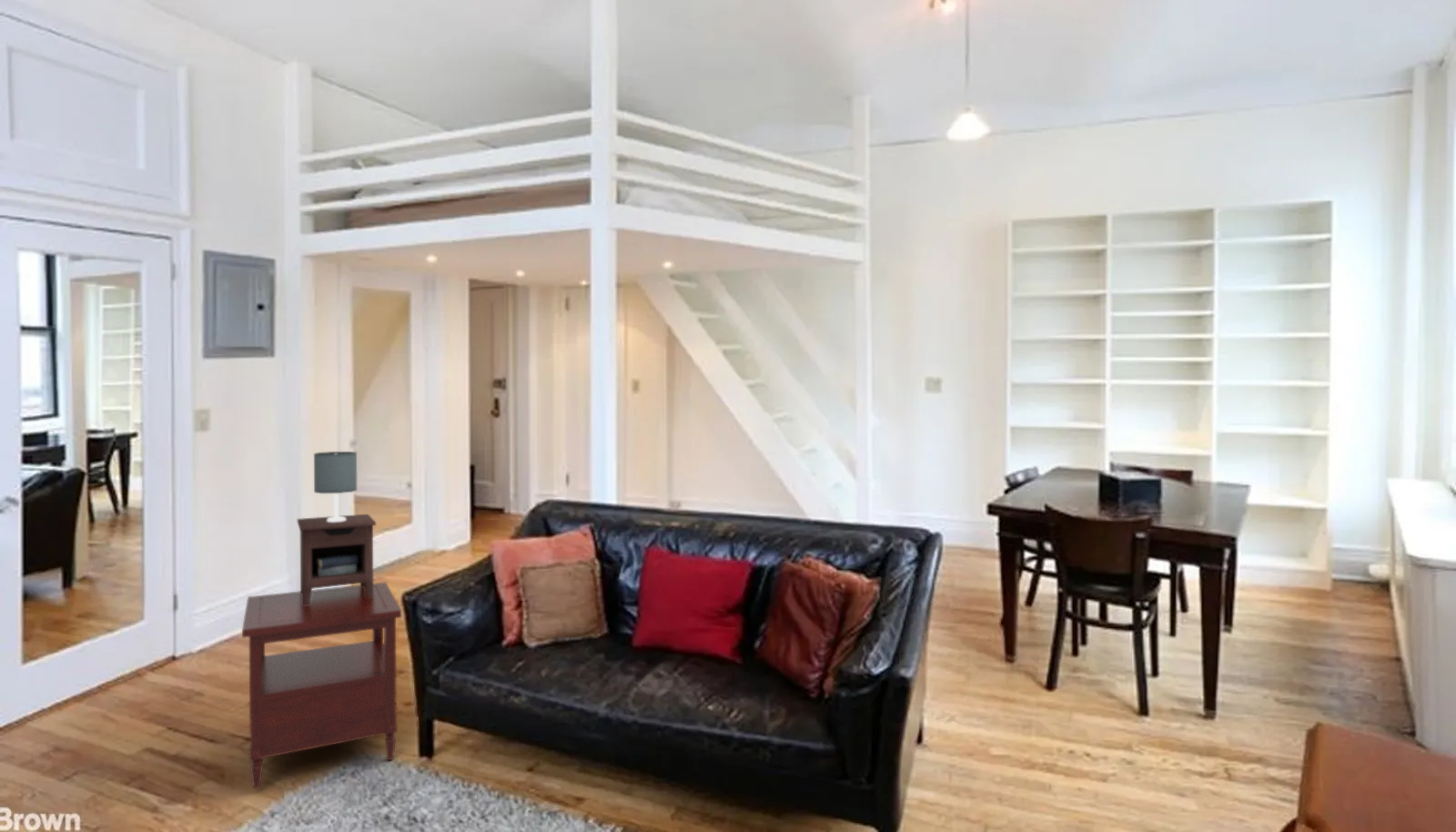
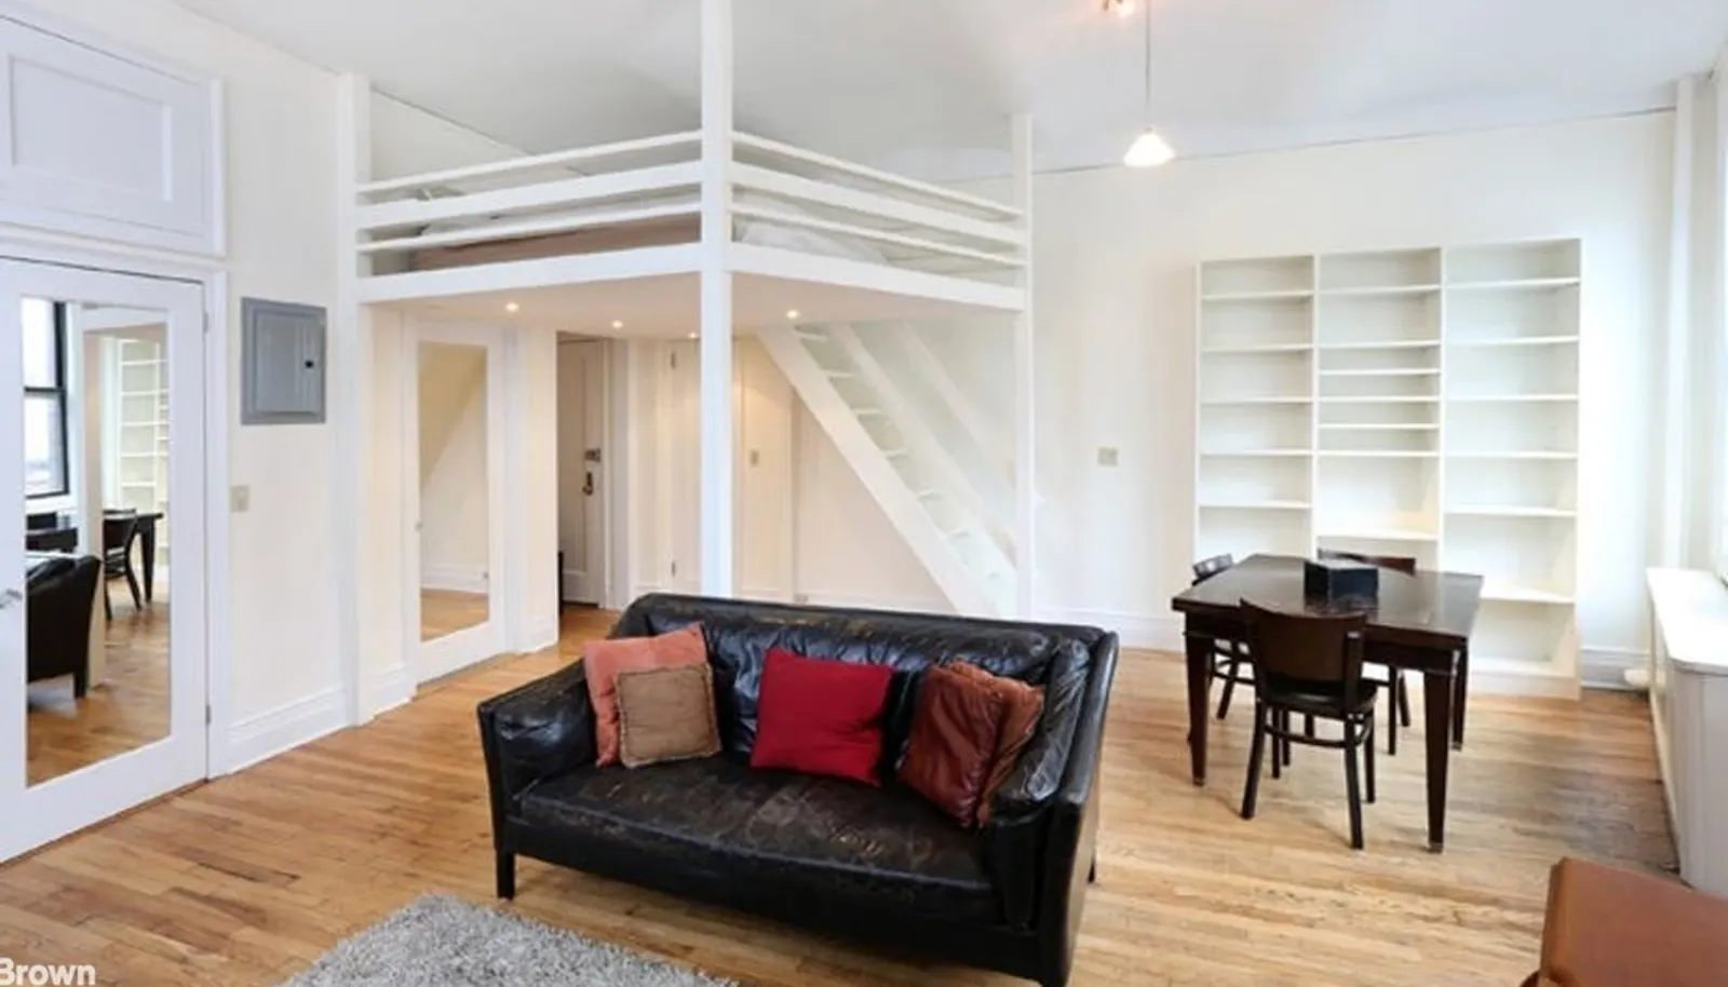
- side table [241,581,402,790]
- table lamp [297,451,377,604]
